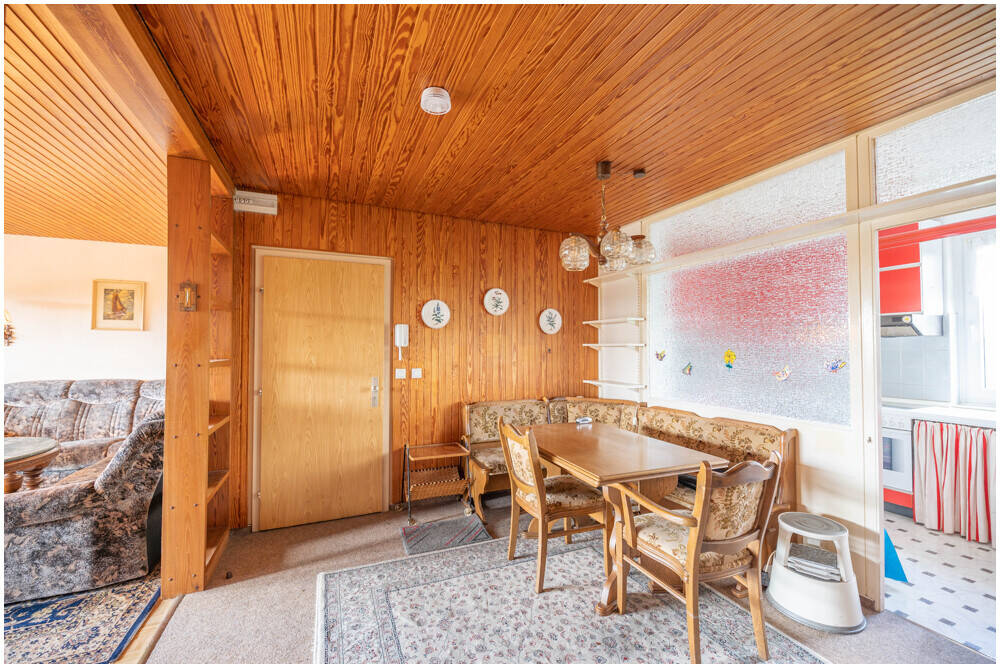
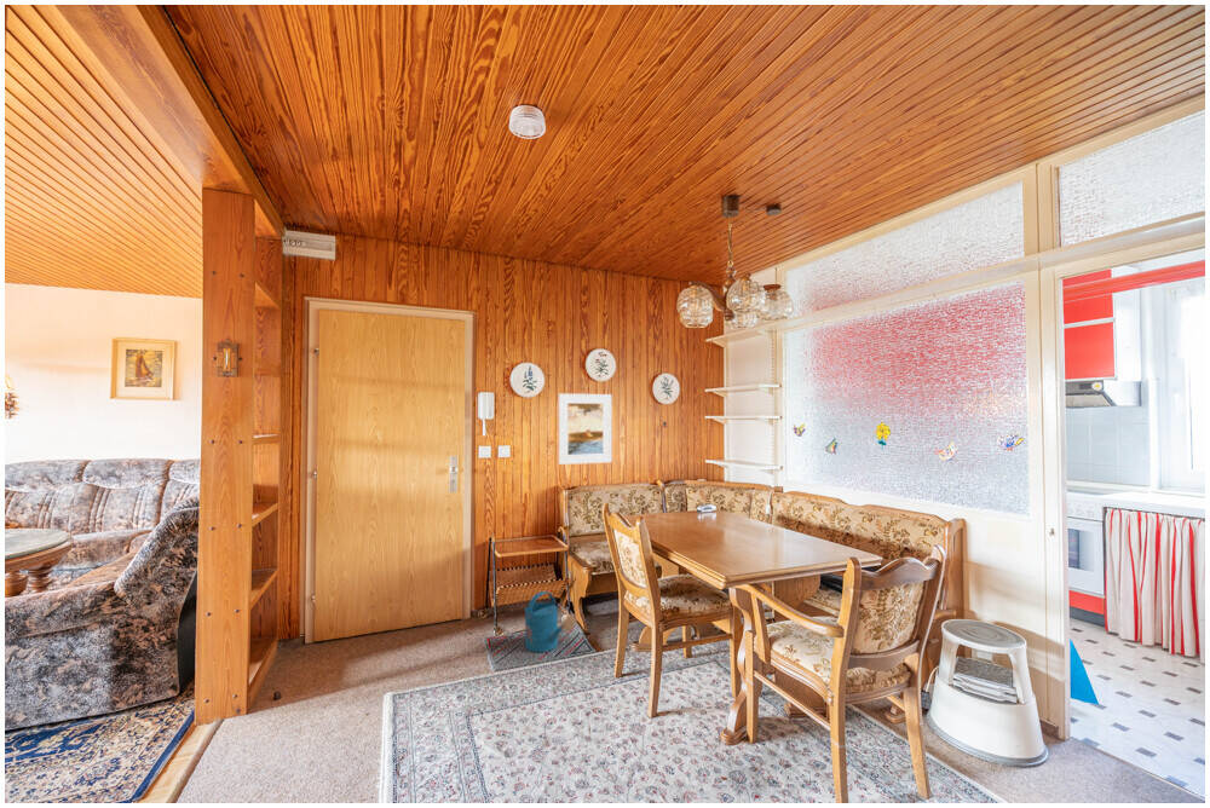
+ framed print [557,392,613,466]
+ watering can [524,590,577,653]
